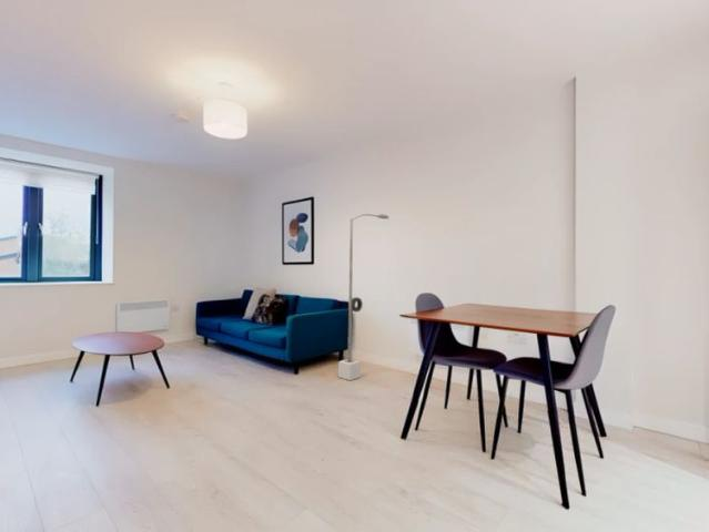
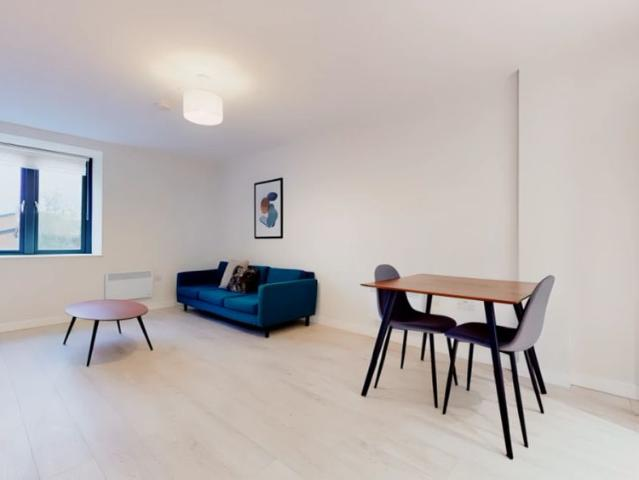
- street lamp [337,213,389,381]
